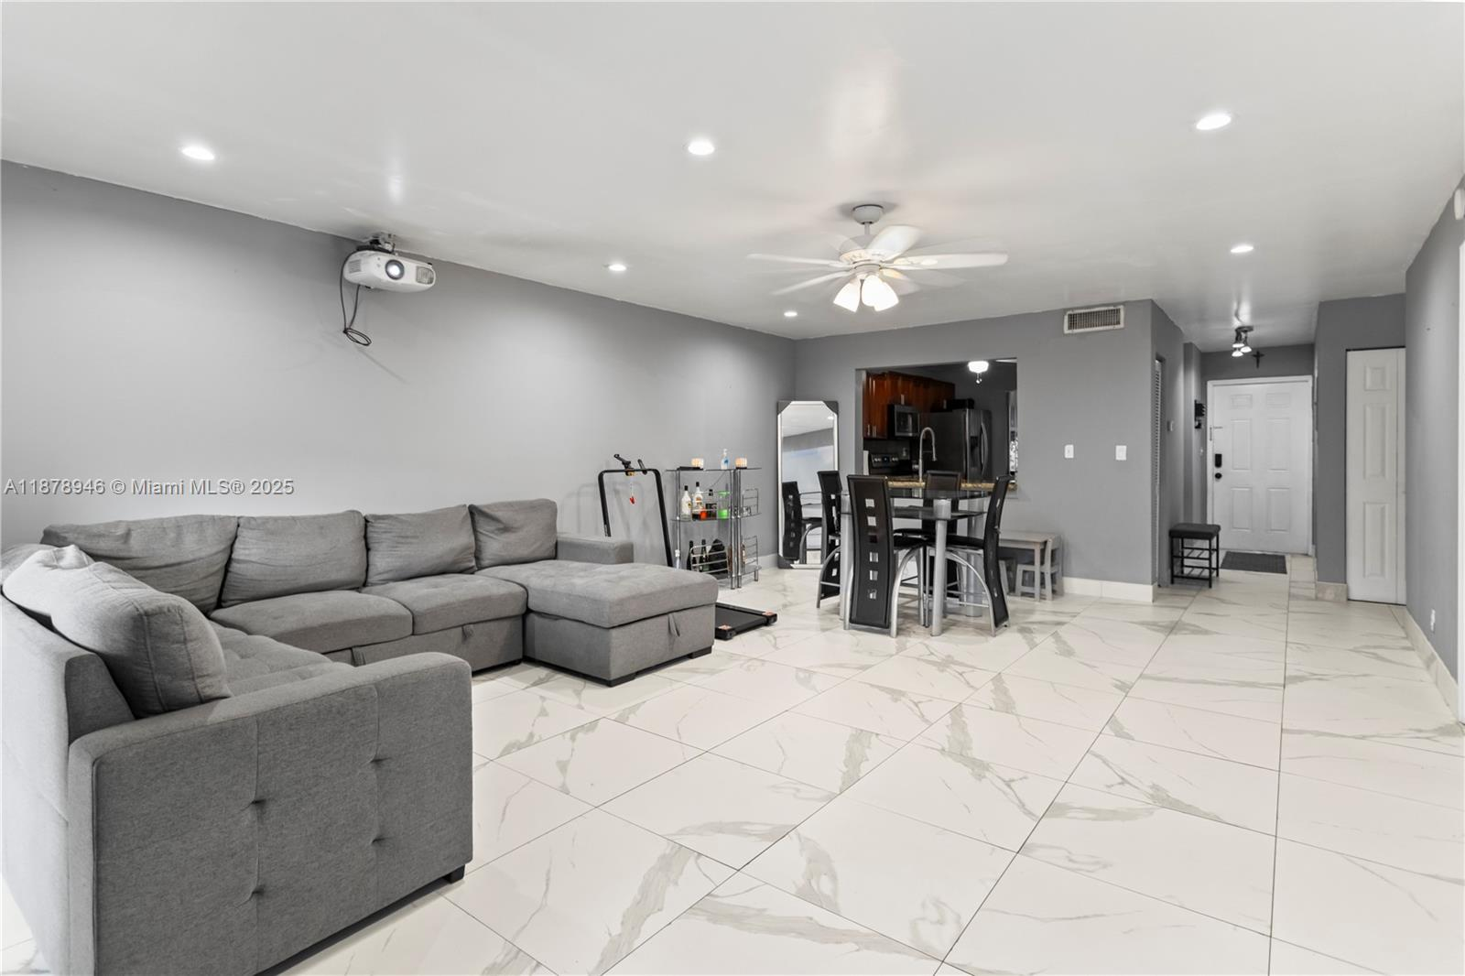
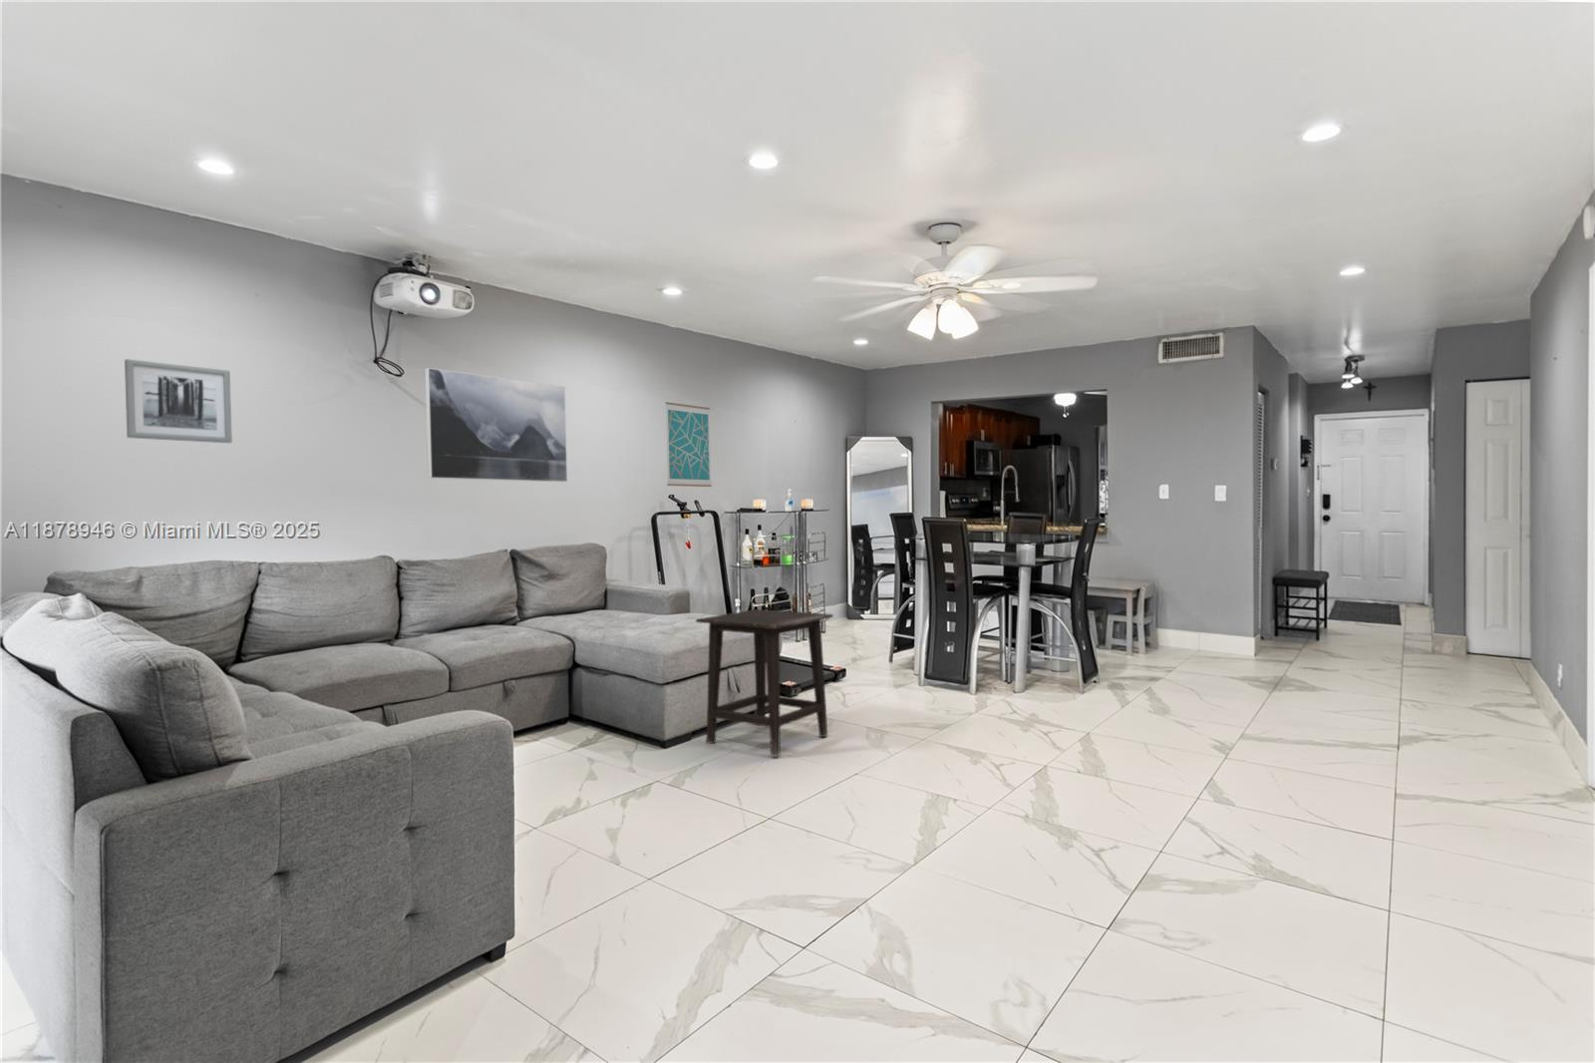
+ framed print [423,367,568,483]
+ side table [695,609,835,758]
+ wall art [123,358,234,444]
+ wall art [664,401,713,488]
